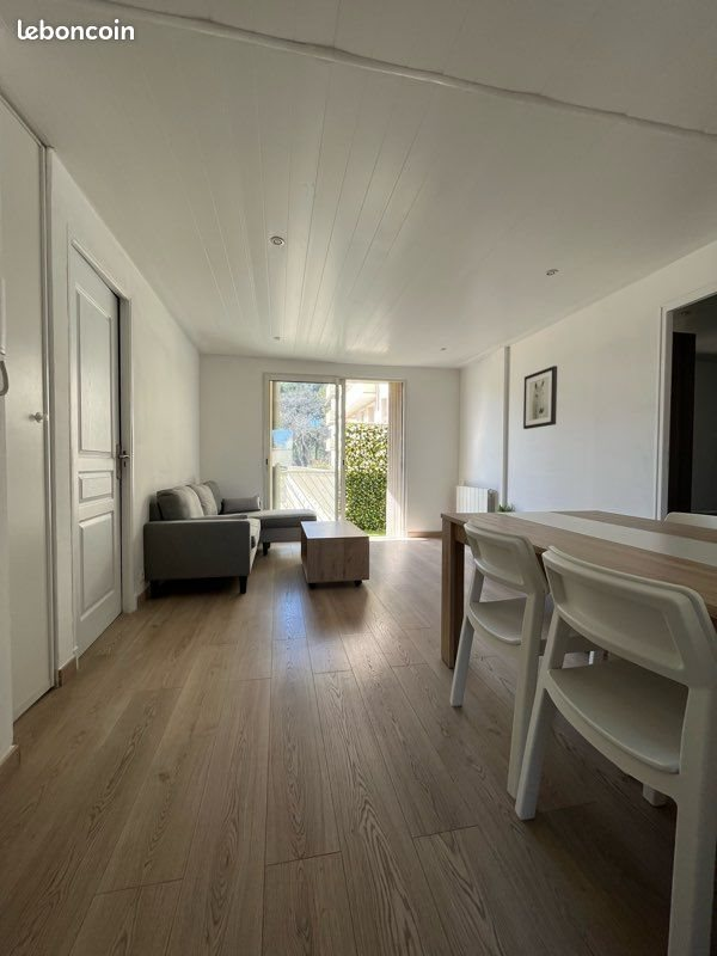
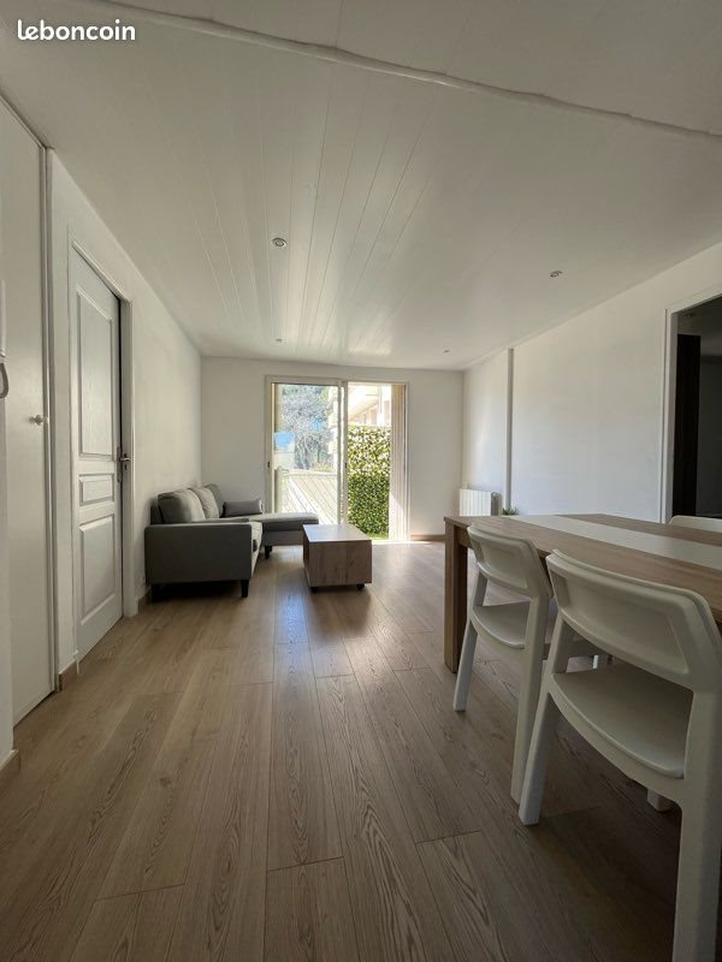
- wall art [522,364,558,430]
